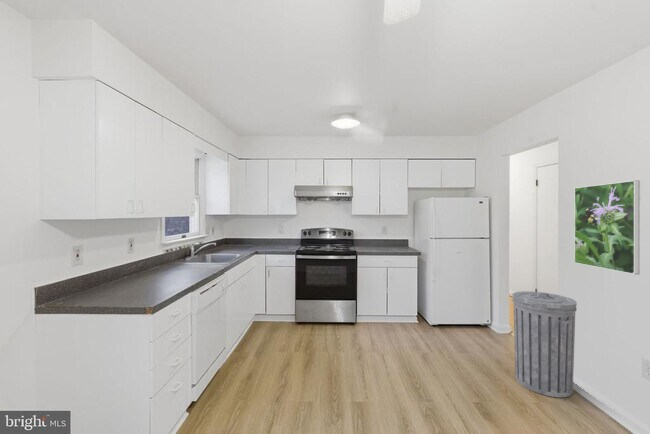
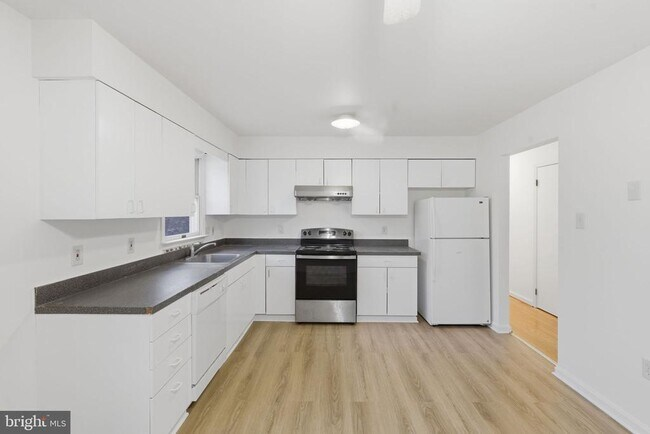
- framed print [574,179,640,275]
- trash can [511,290,578,399]
